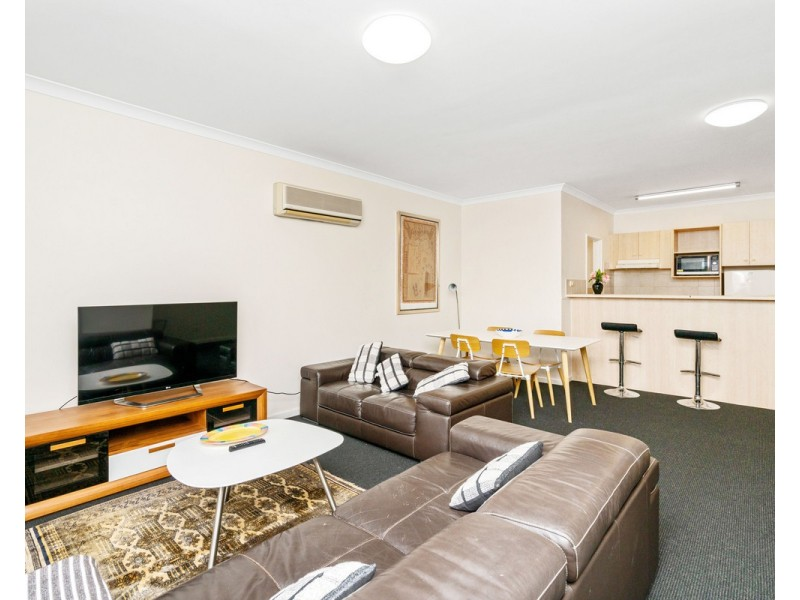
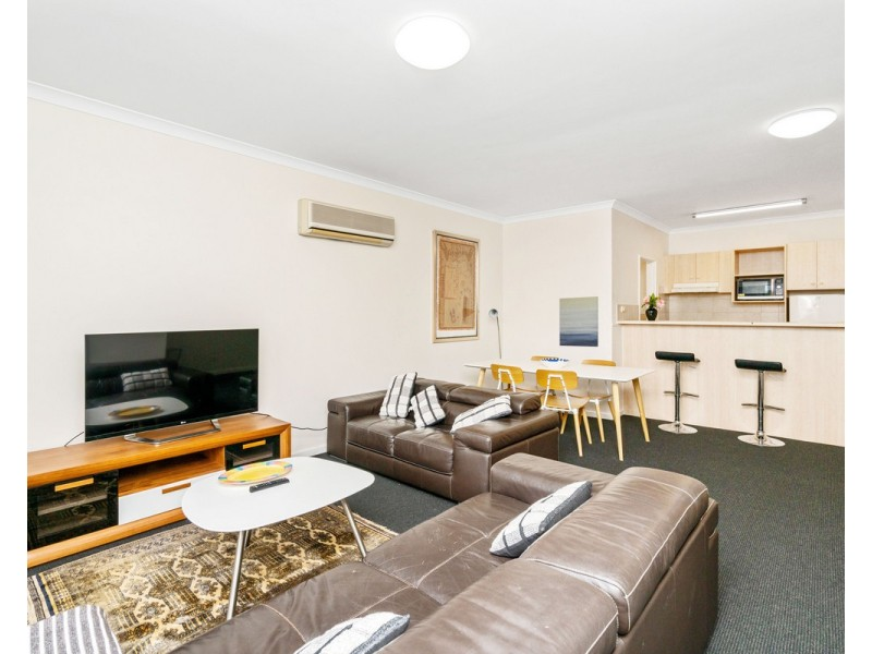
+ wall art [558,295,600,348]
